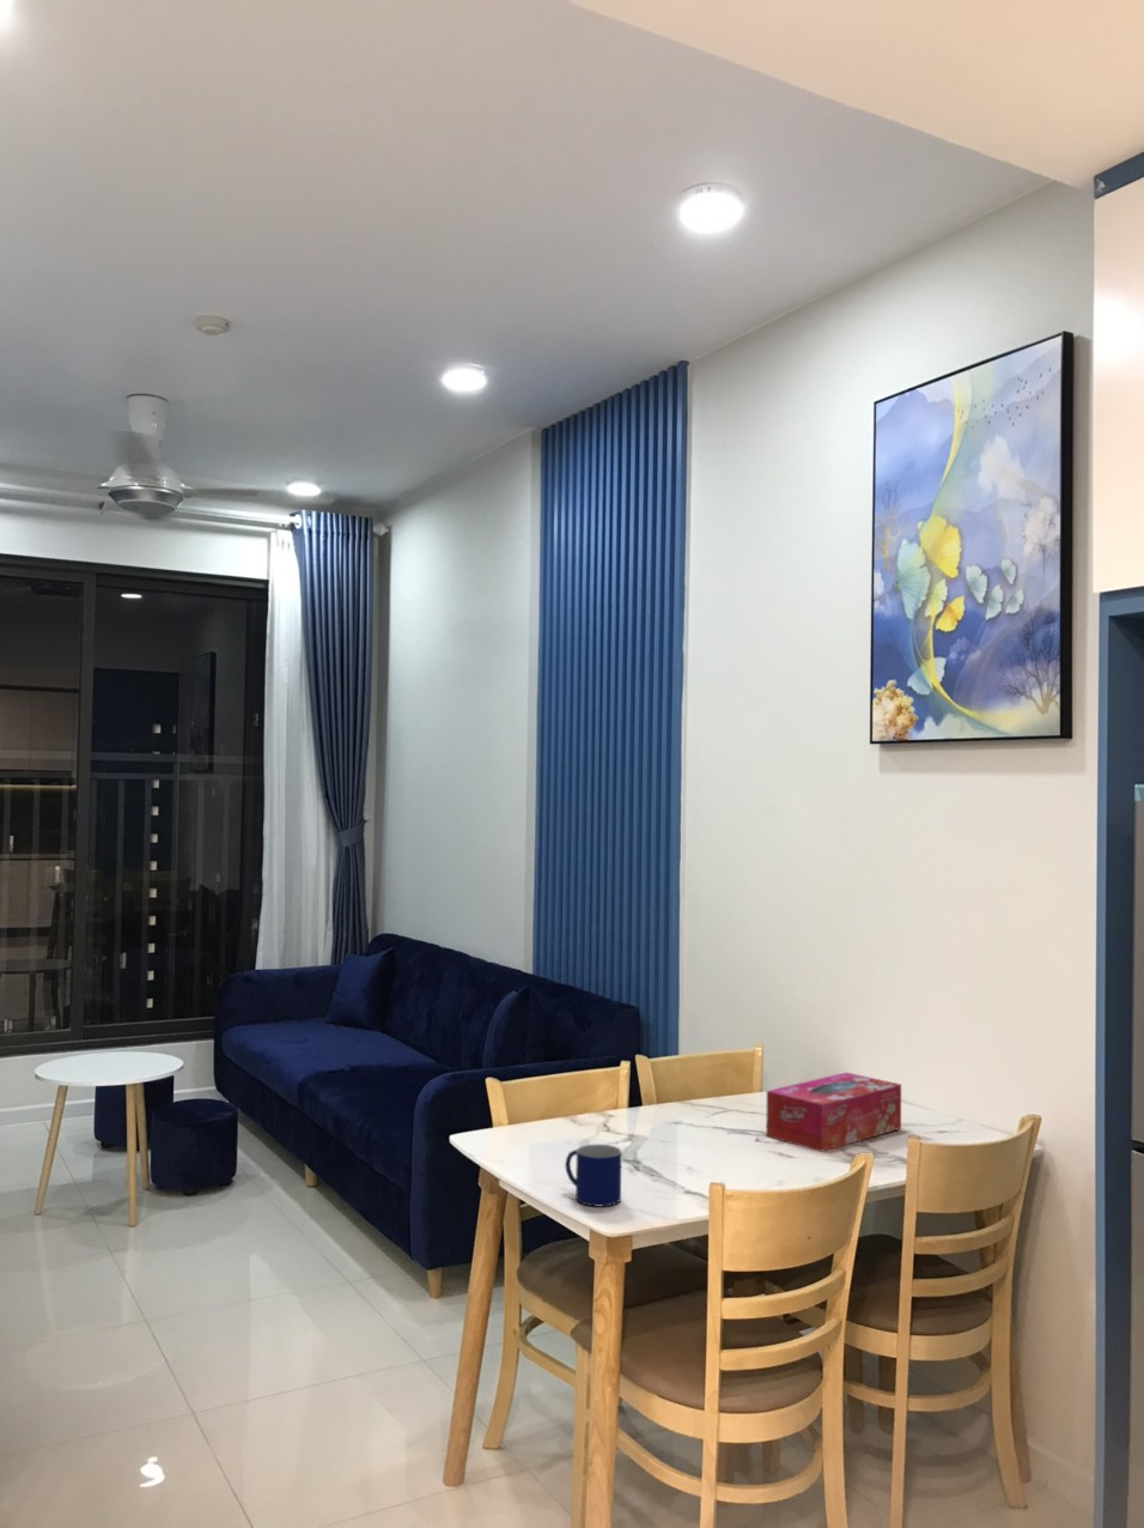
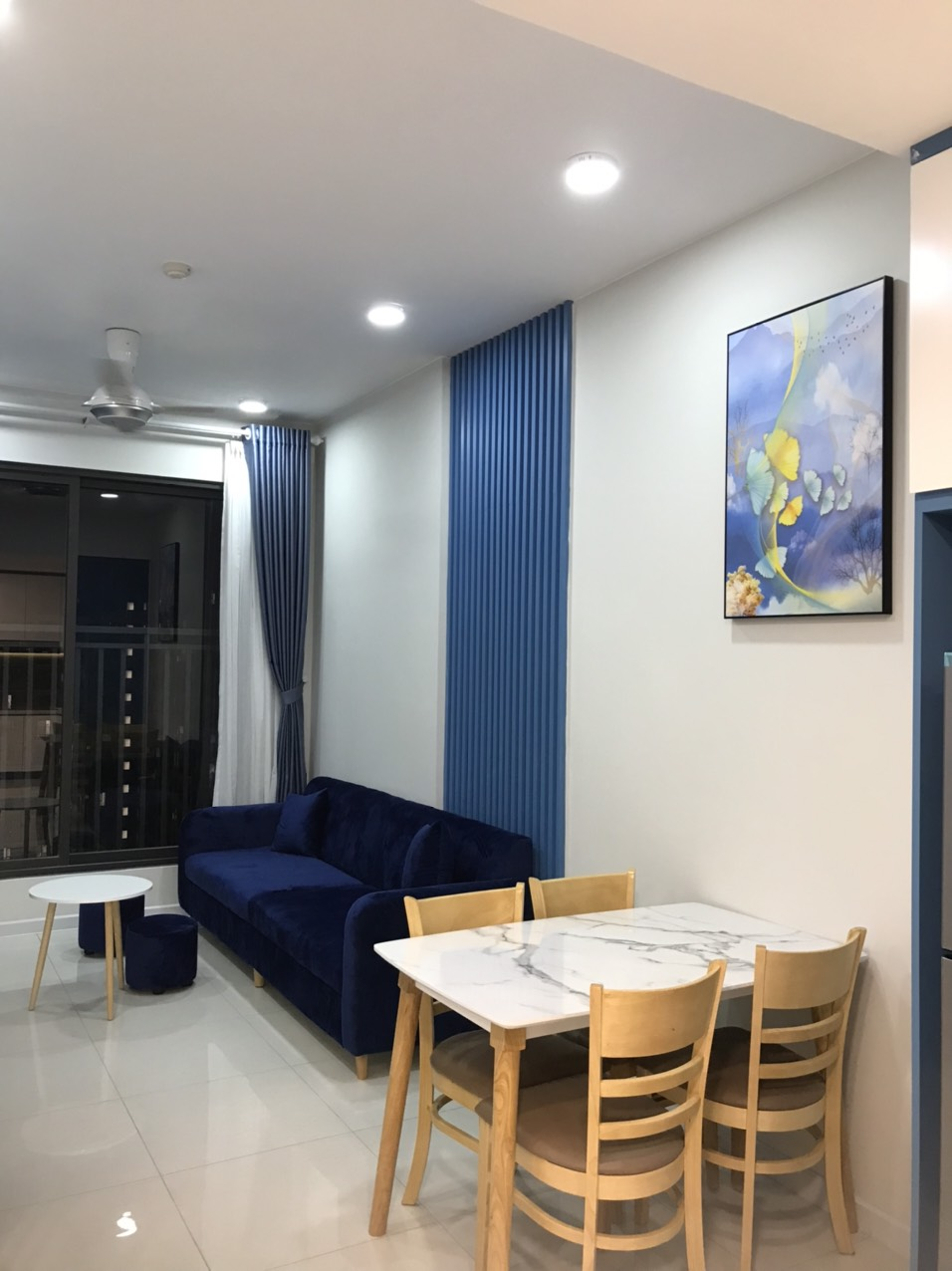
- tissue box [764,1071,902,1153]
- mug [564,1143,622,1208]
